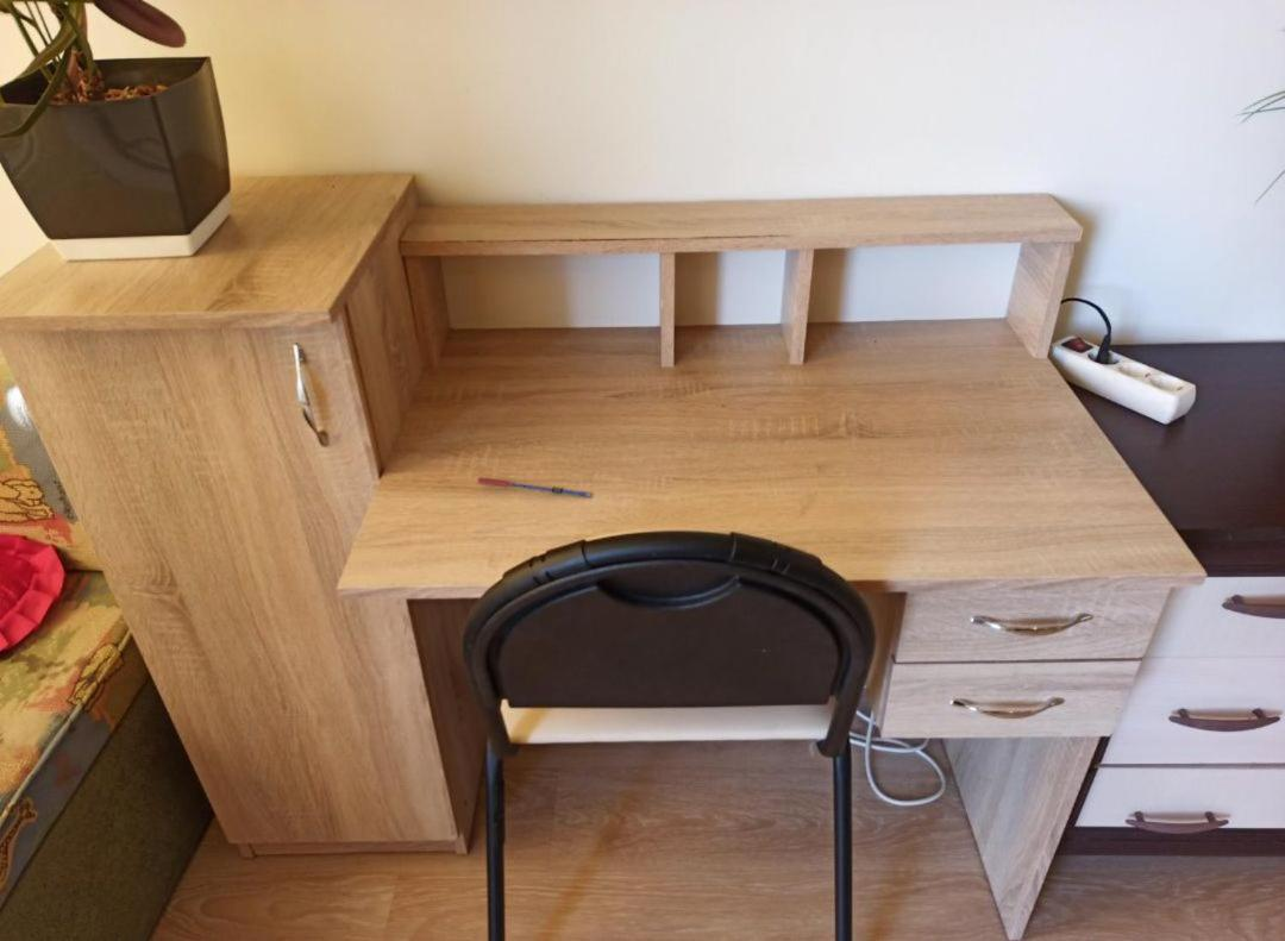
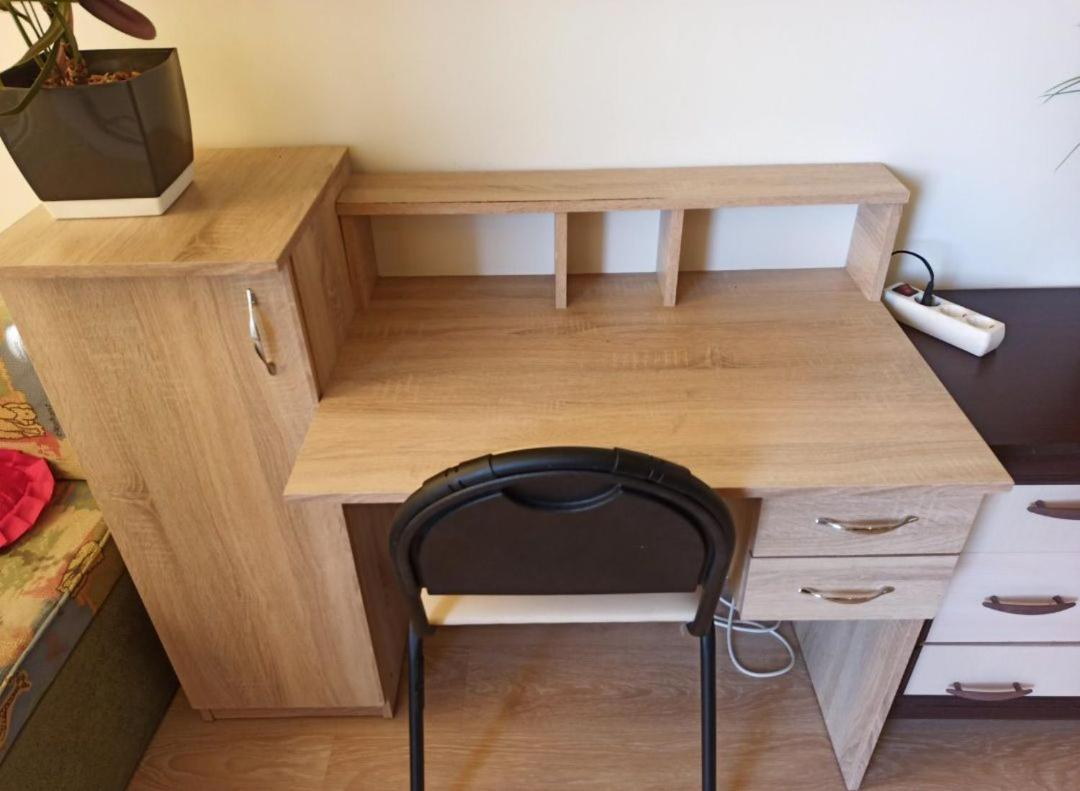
- pen [477,476,595,500]
